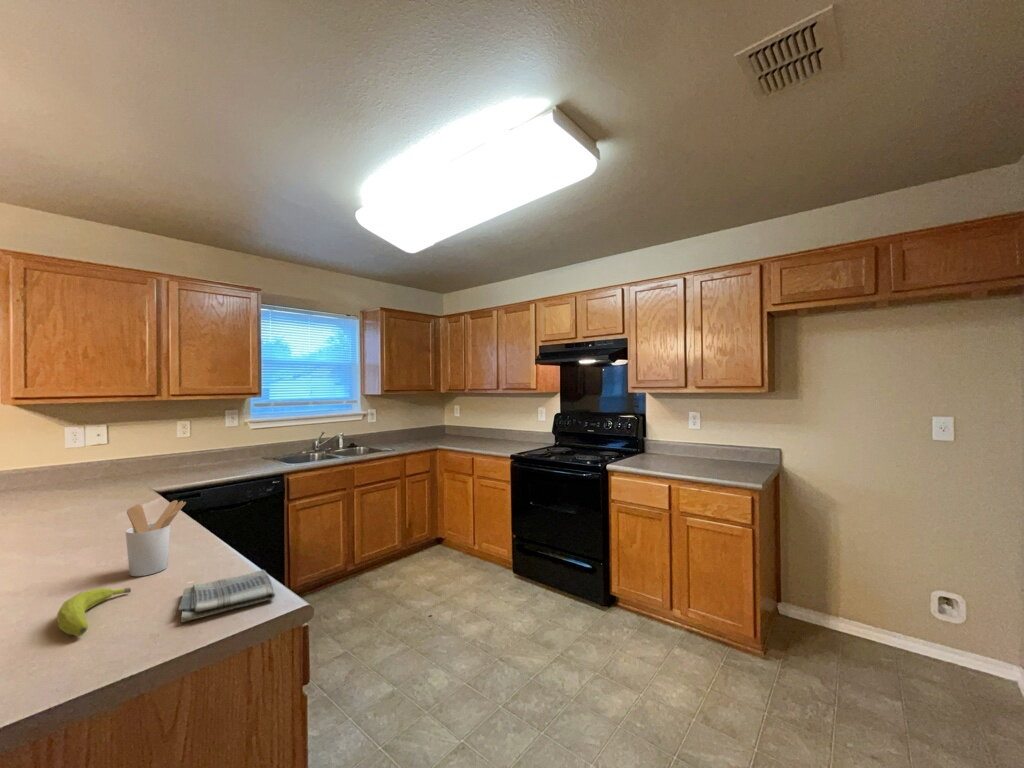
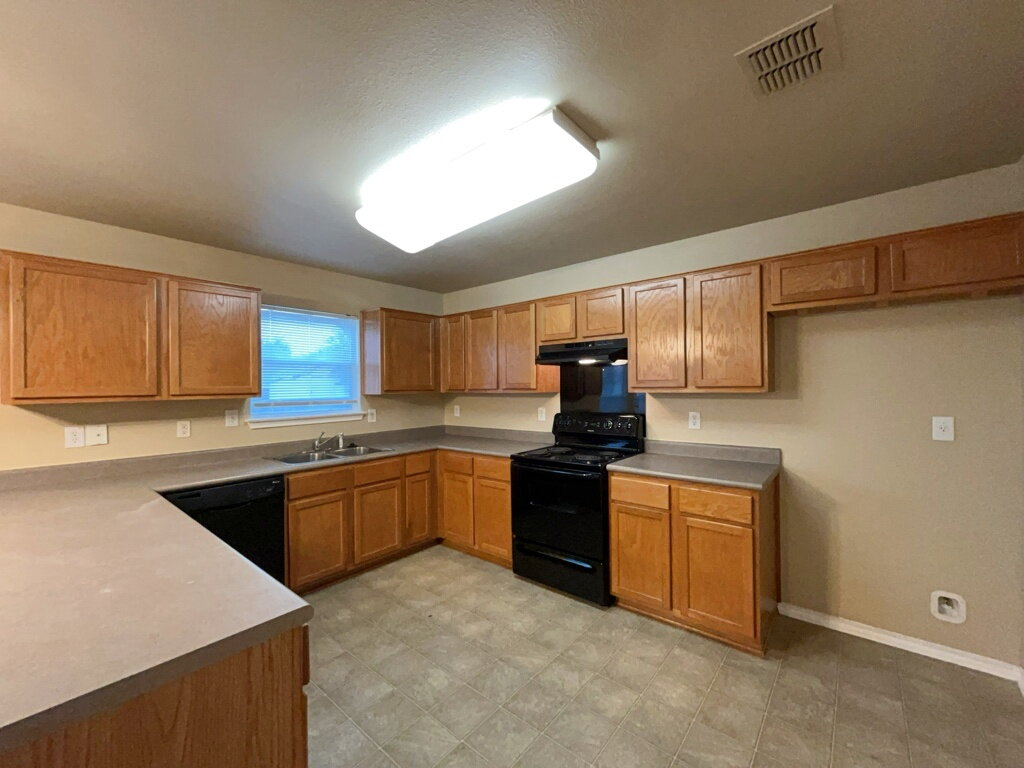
- utensil holder [125,499,187,577]
- fruit [56,587,132,637]
- dish towel [177,569,276,623]
